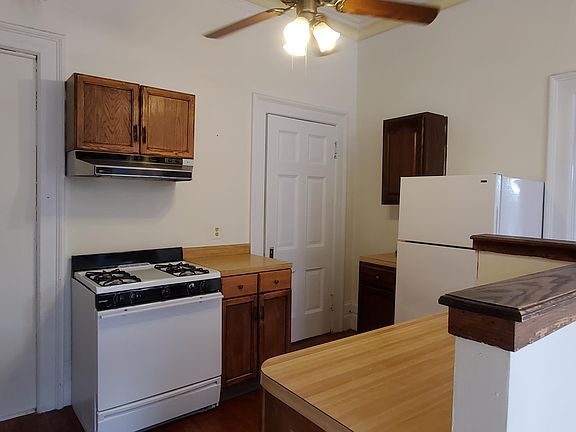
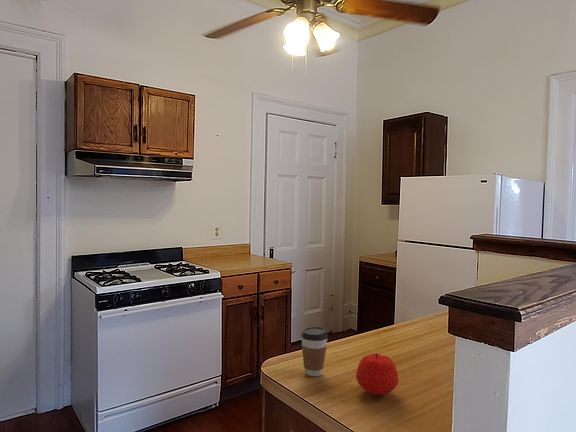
+ apple [355,352,399,396]
+ coffee cup [300,326,329,377]
